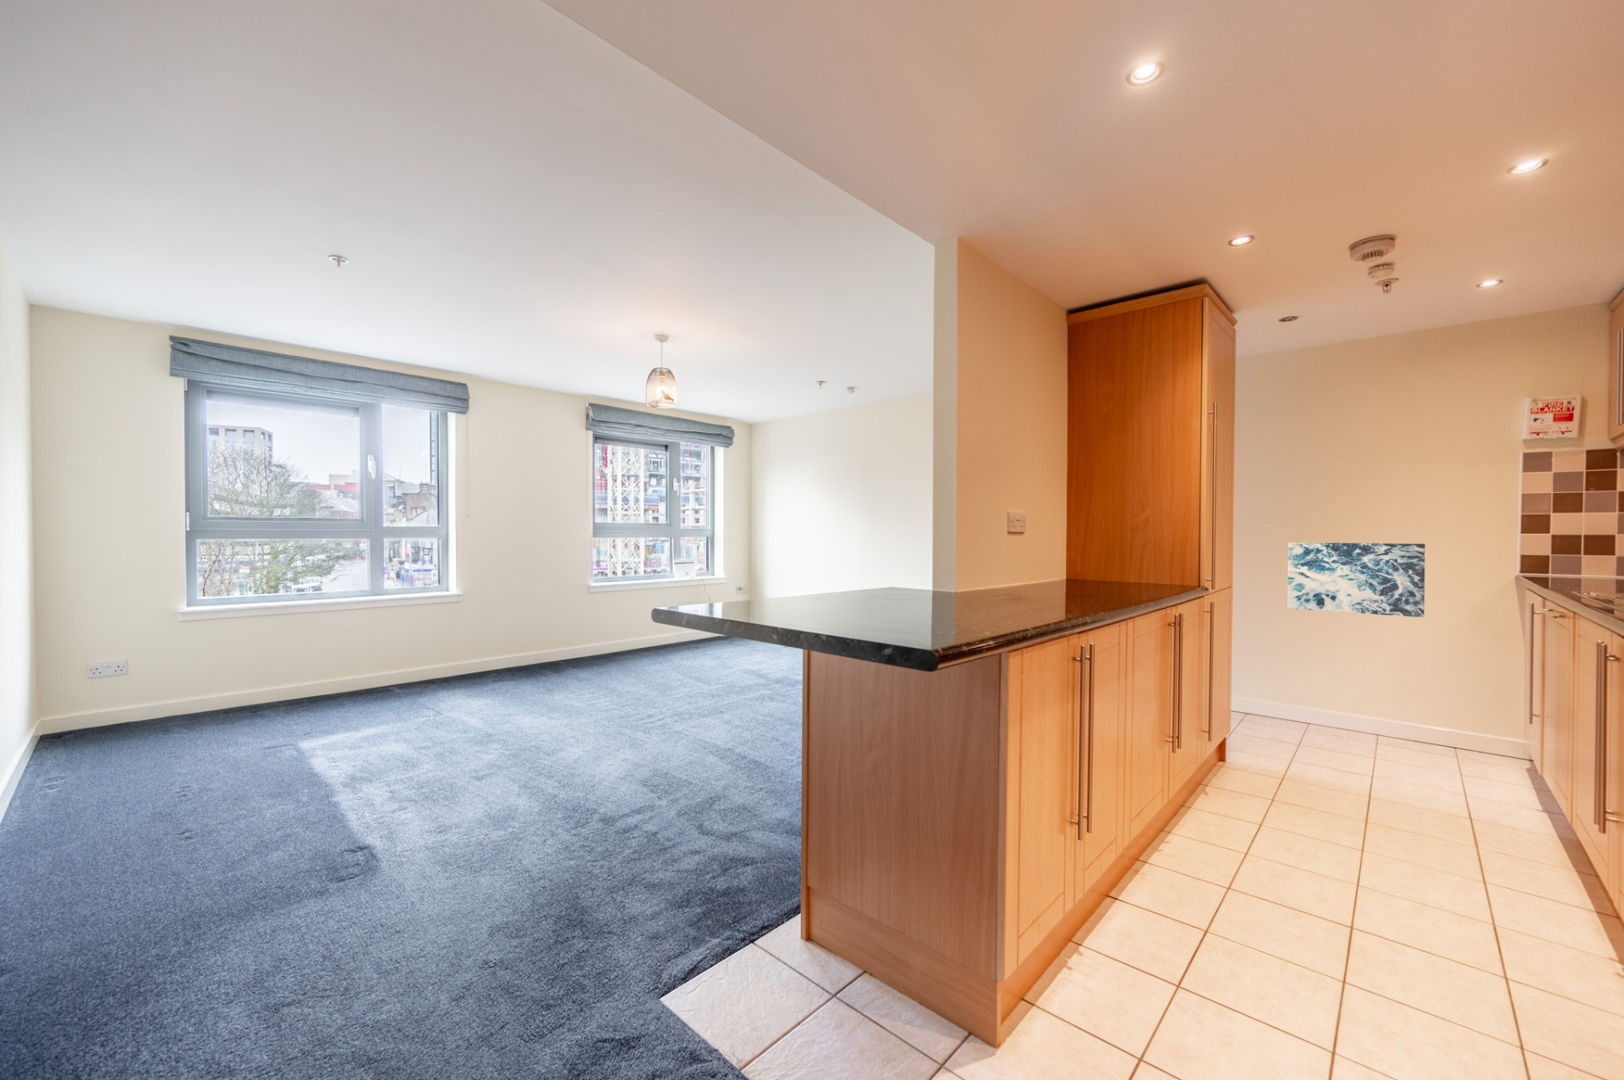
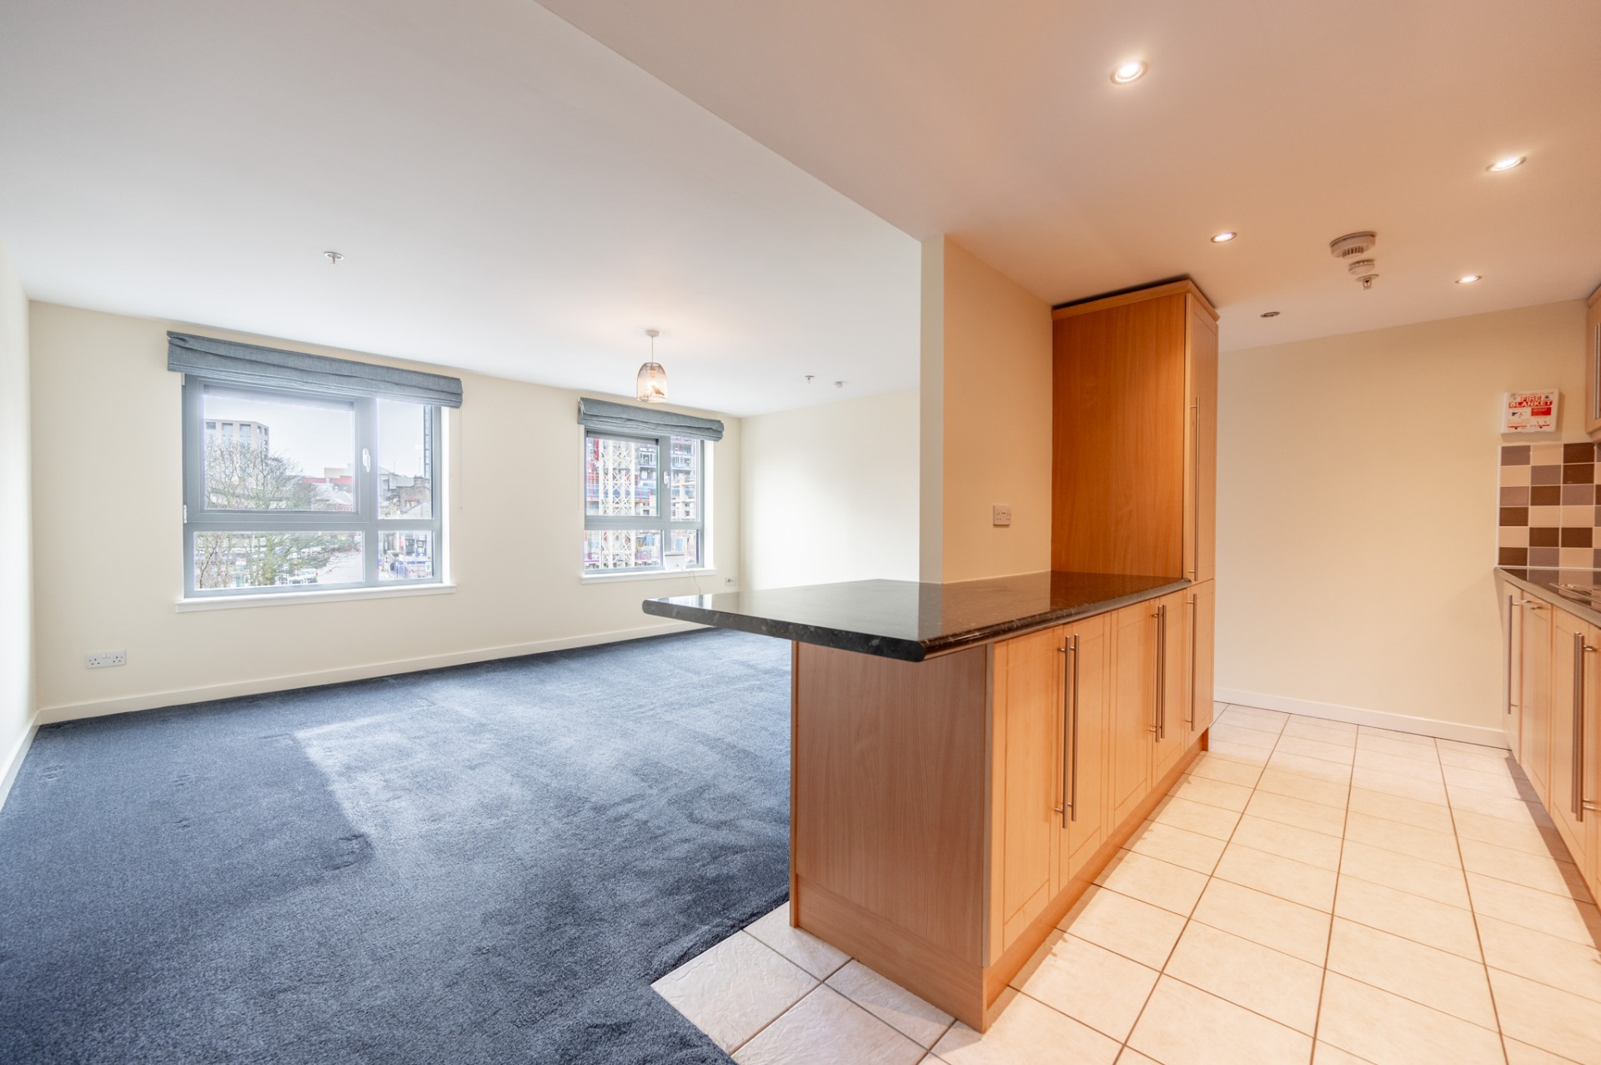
- wall art [1286,542,1426,618]
